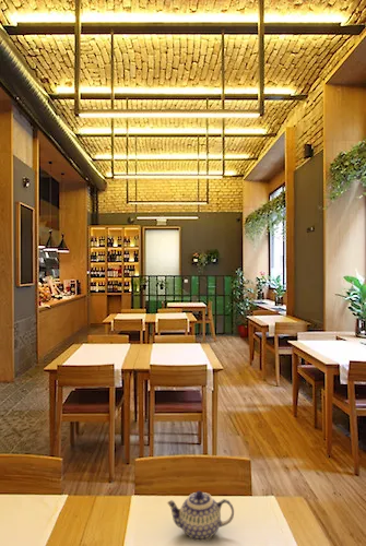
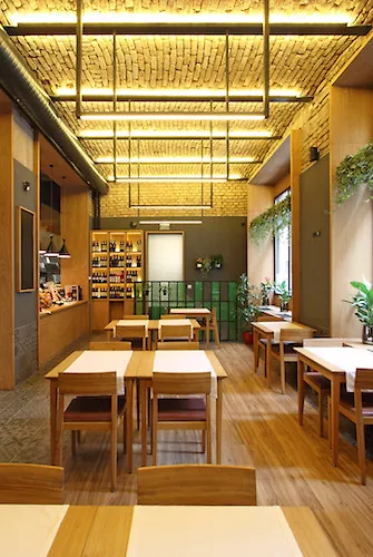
- teapot [166,490,235,543]
